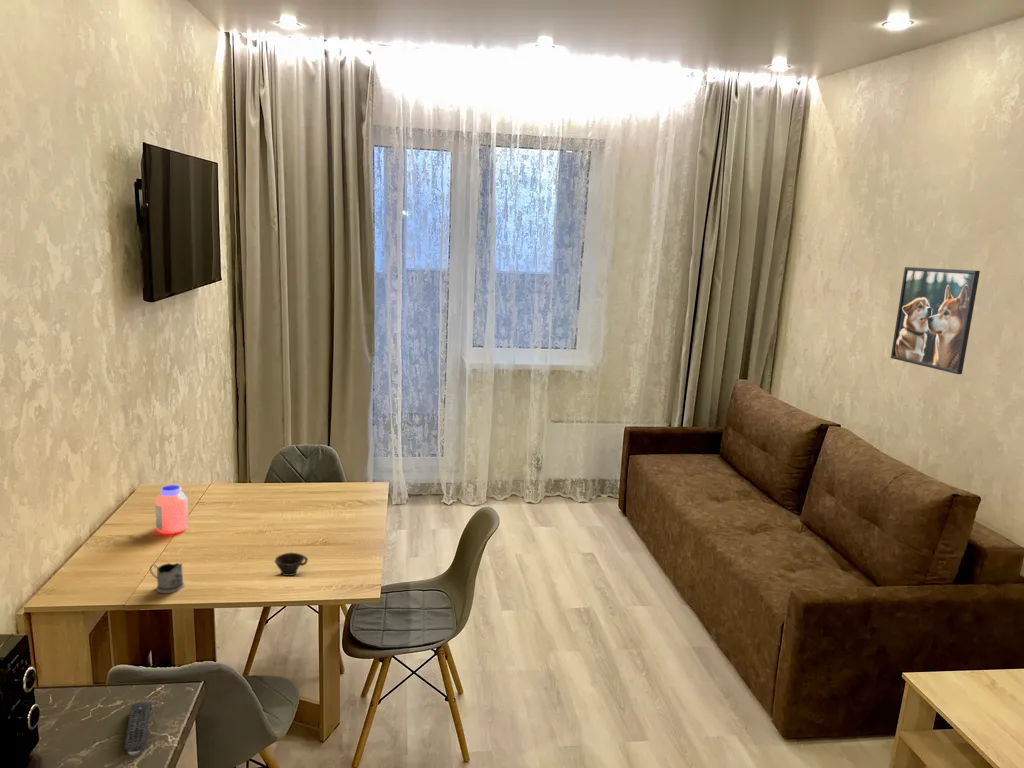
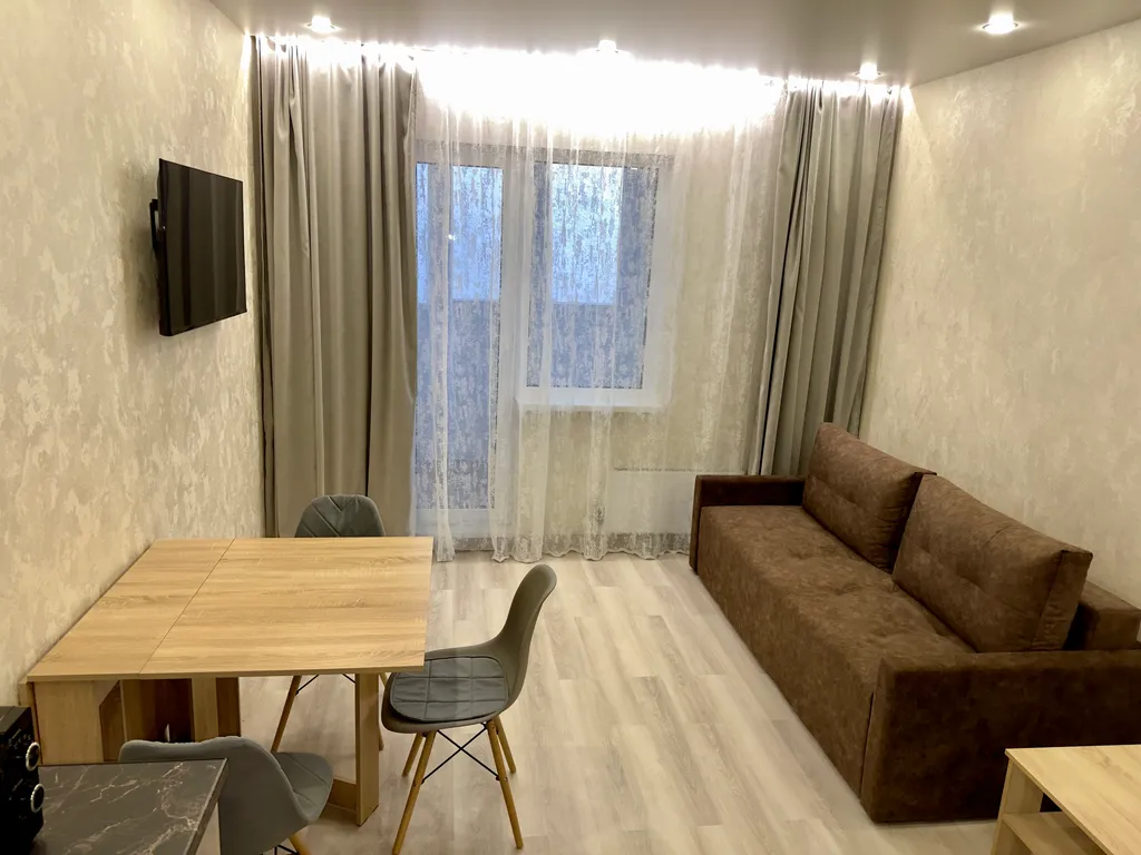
- tea glass holder [149,562,185,595]
- jar [154,484,189,535]
- remote control [123,700,153,757]
- cup [274,552,309,577]
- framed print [890,266,981,375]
